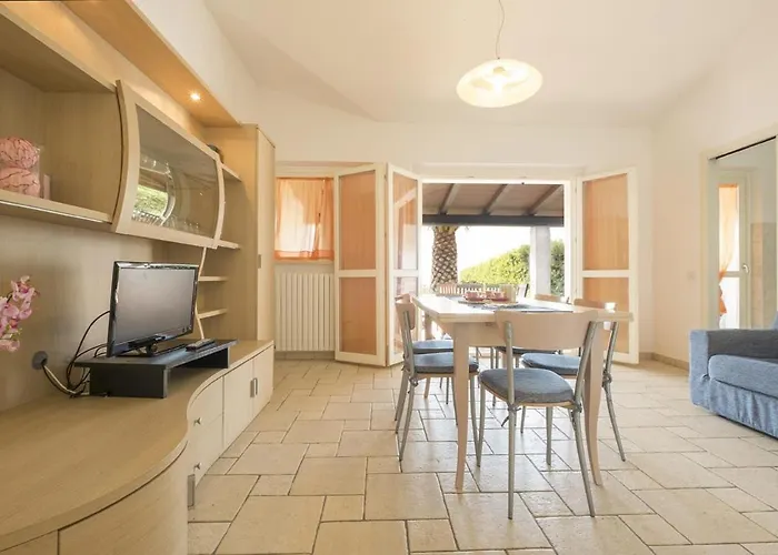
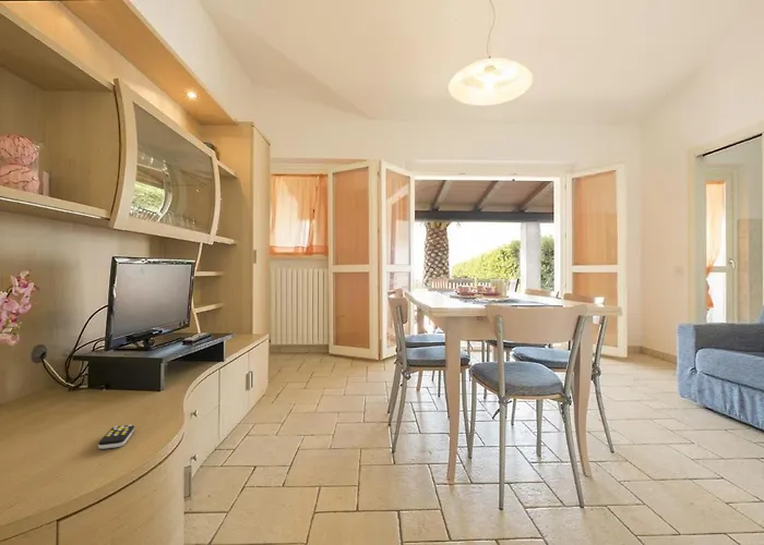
+ remote control [97,424,135,450]
